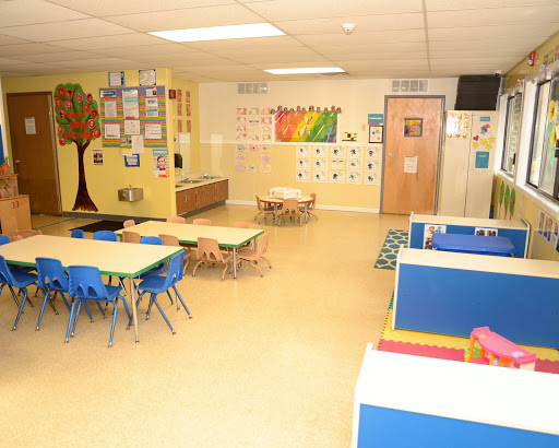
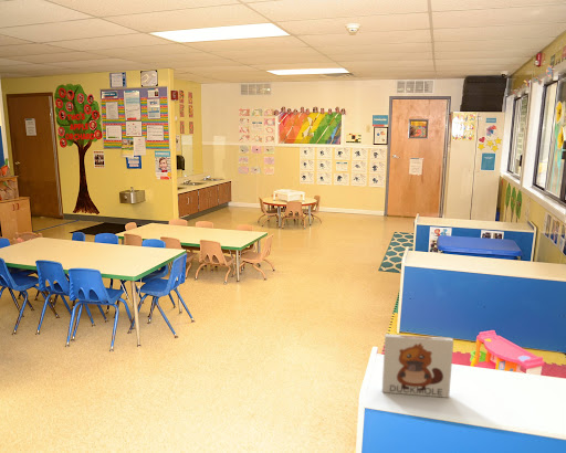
+ board game [381,333,454,399]
